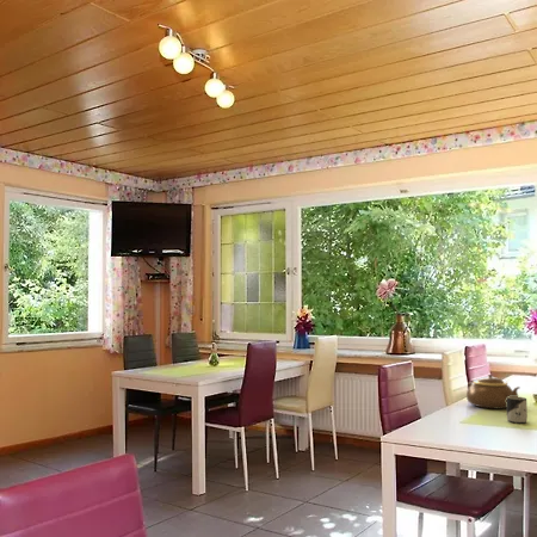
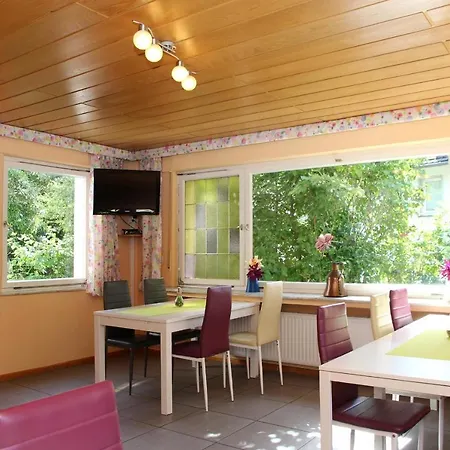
- cup [506,395,529,425]
- teapot [465,374,521,409]
